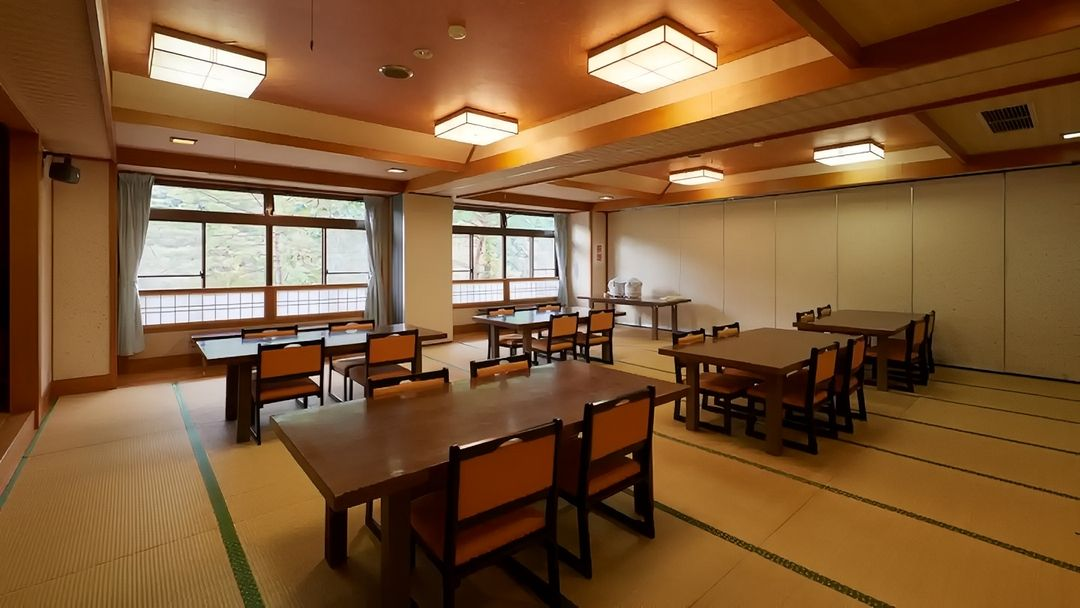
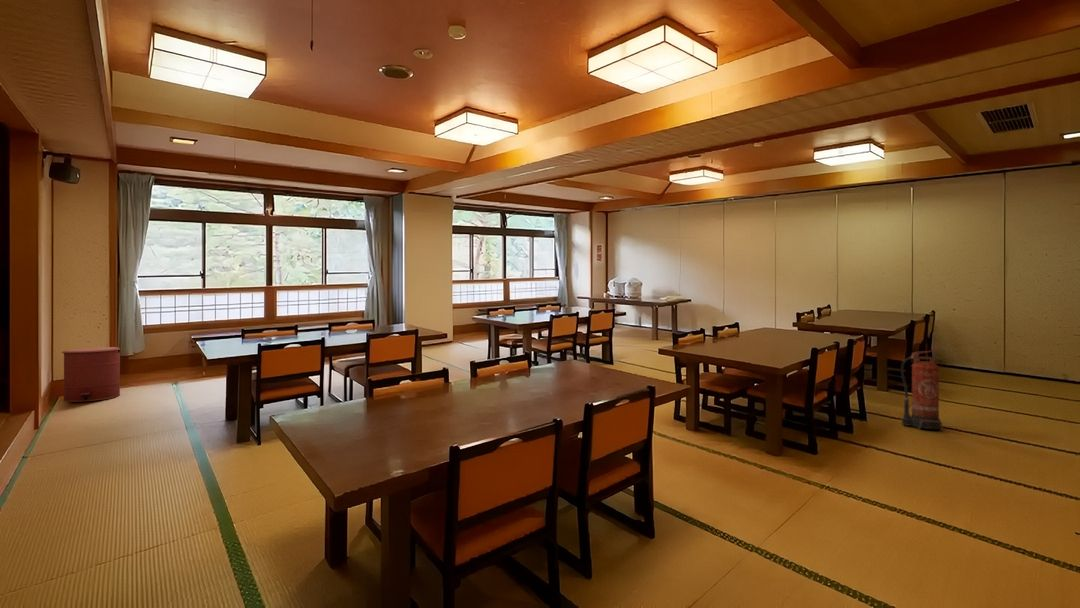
+ fire extinguisher [900,350,944,431]
+ trash can [61,346,122,403]
